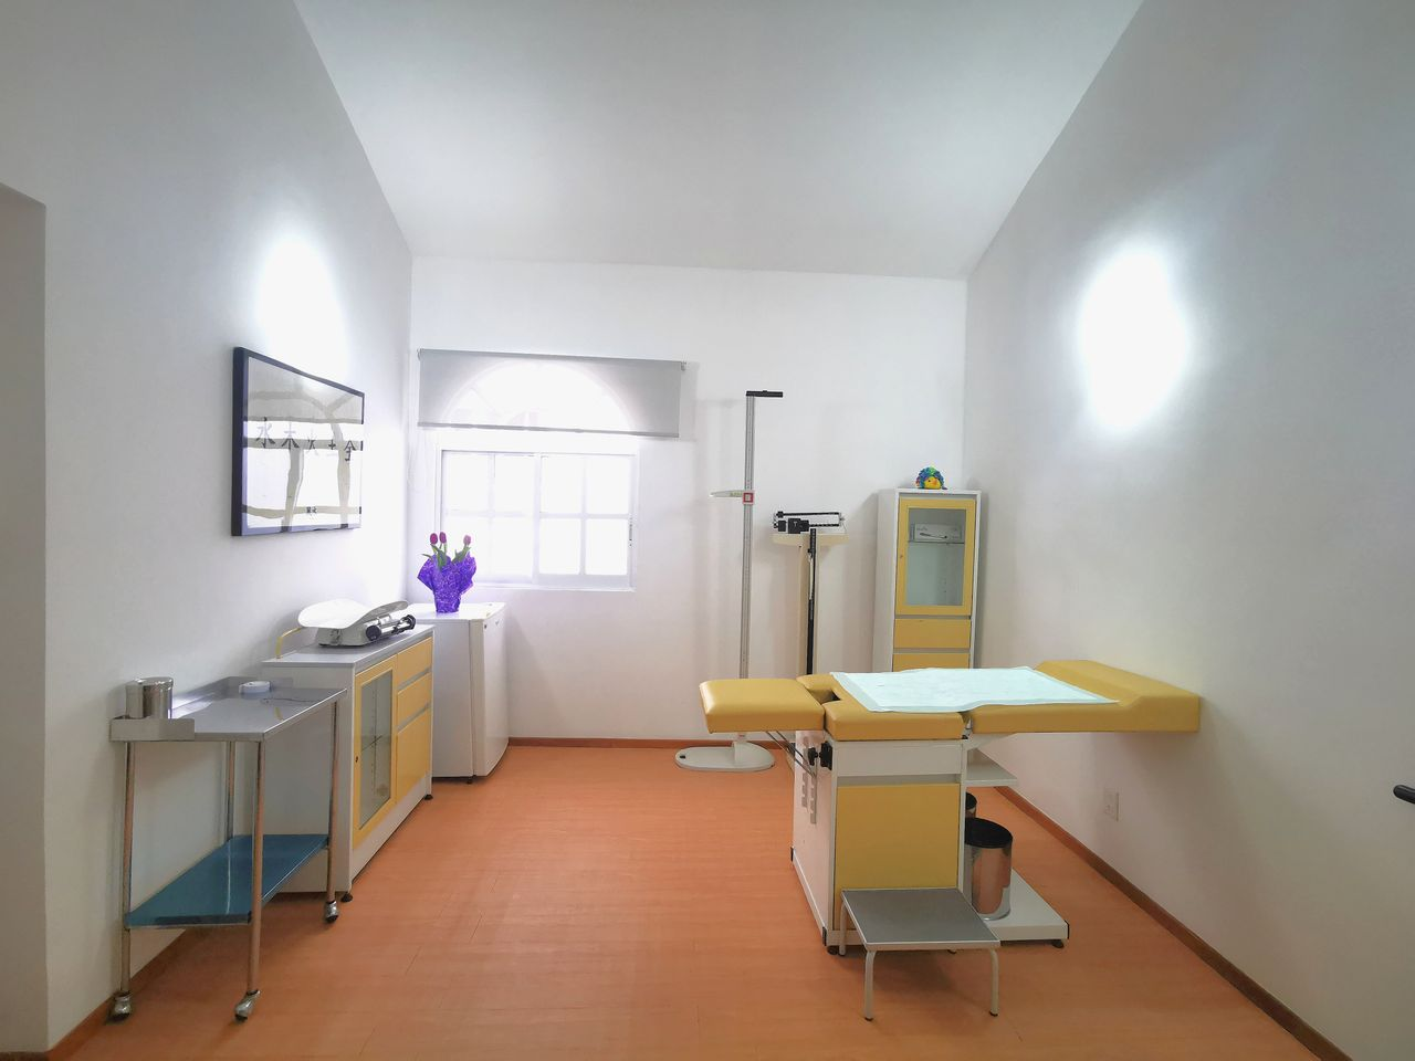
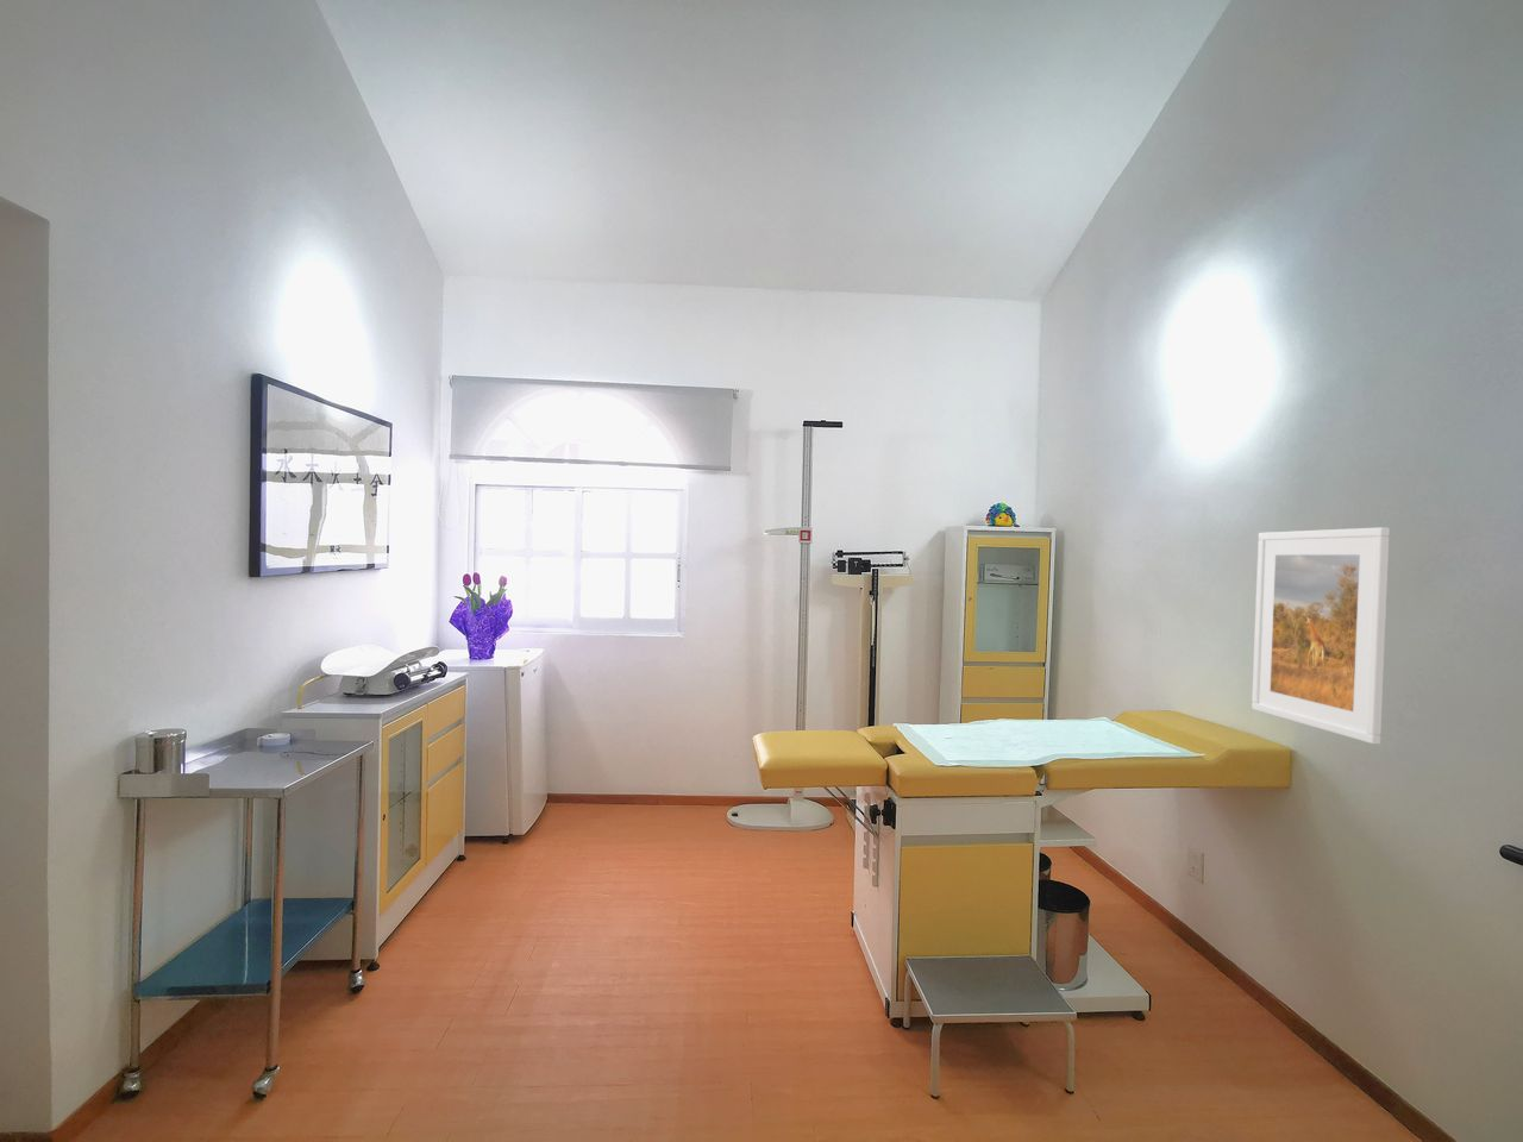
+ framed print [1251,525,1391,745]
